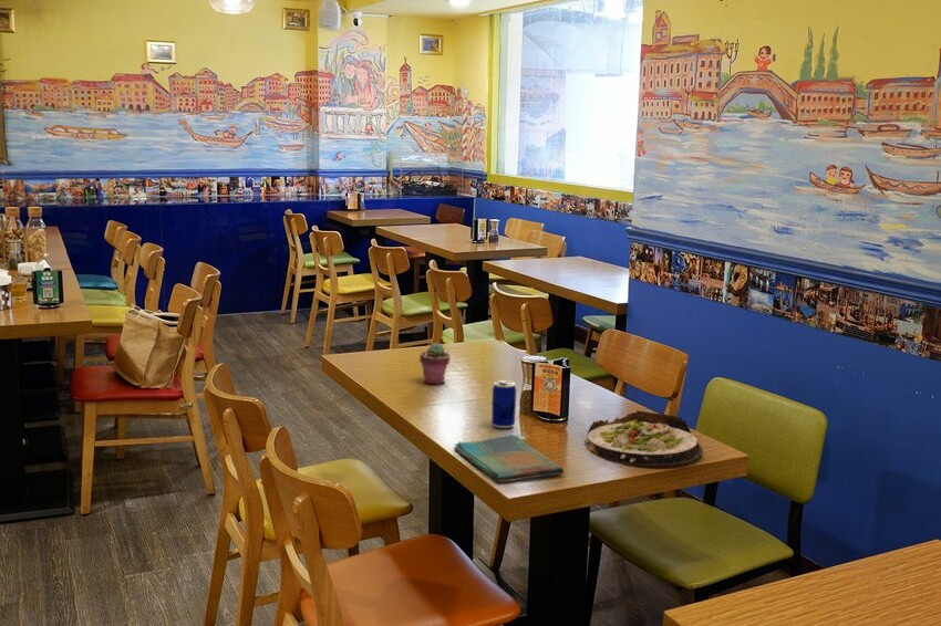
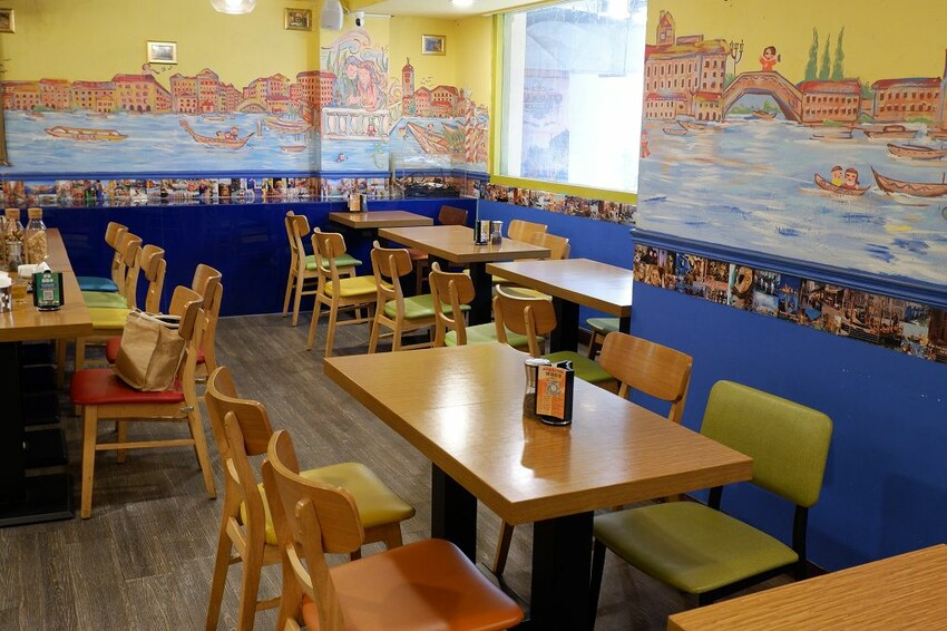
- potted succulent [418,342,452,385]
- beer can [490,379,517,429]
- dish towel [453,434,565,483]
- salad plate [583,410,704,467]
